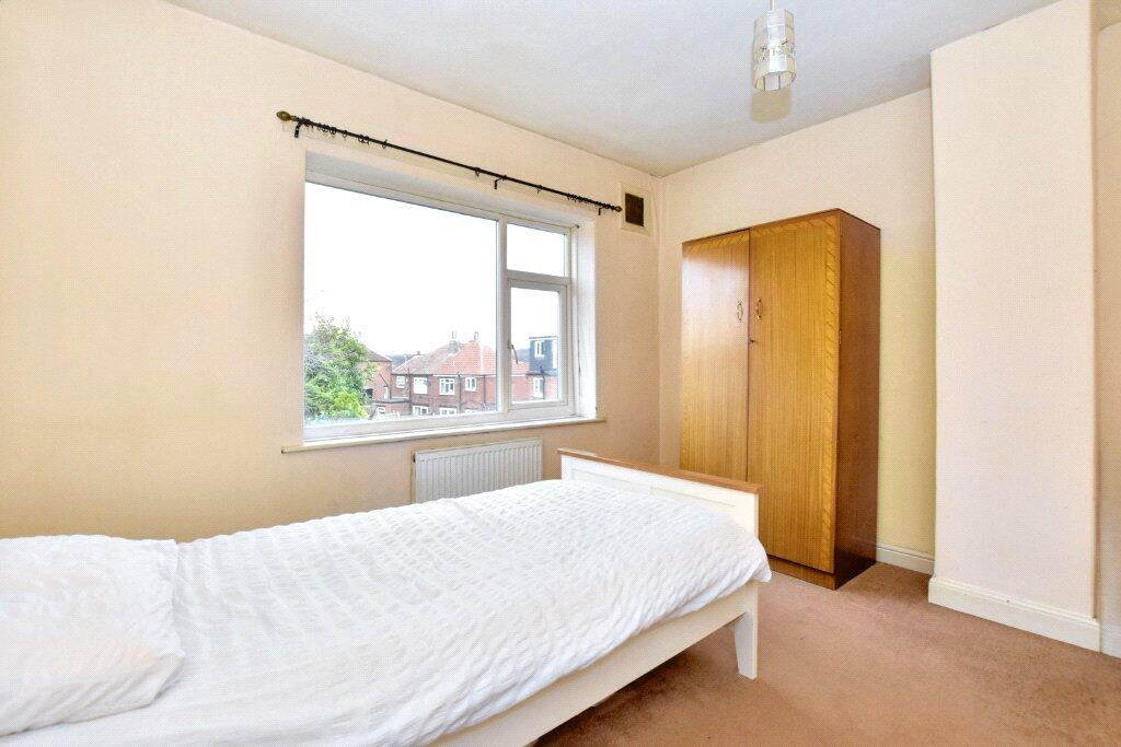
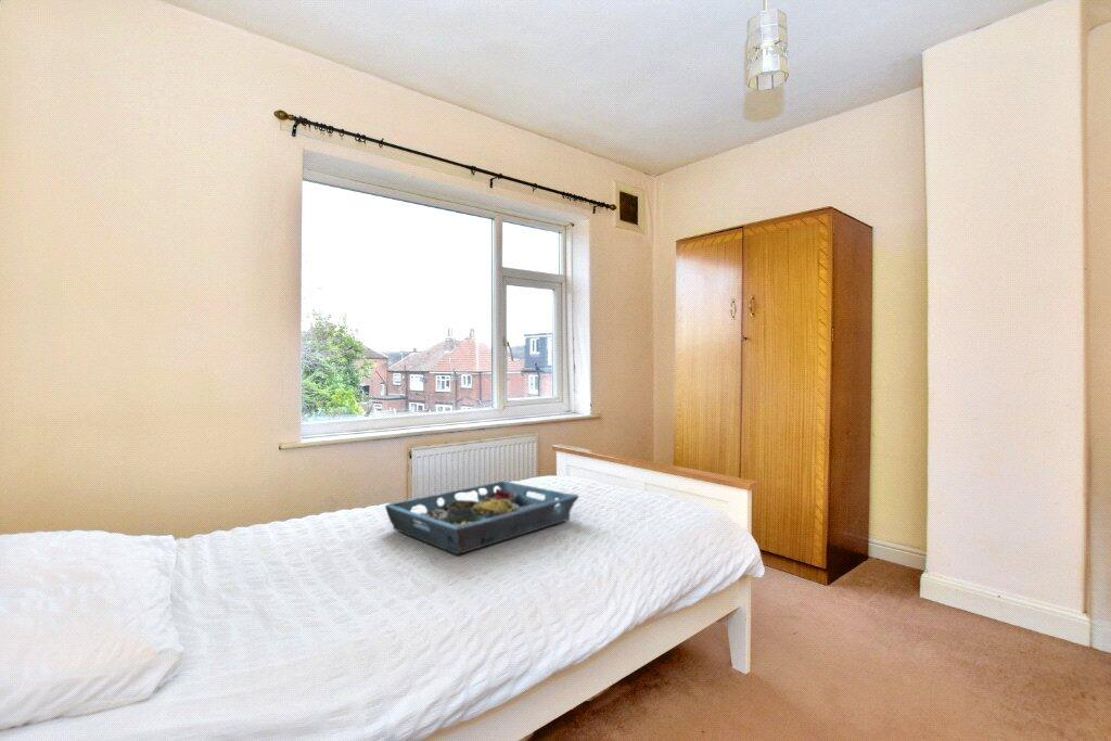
+ serving tray [384,480,580,555]
